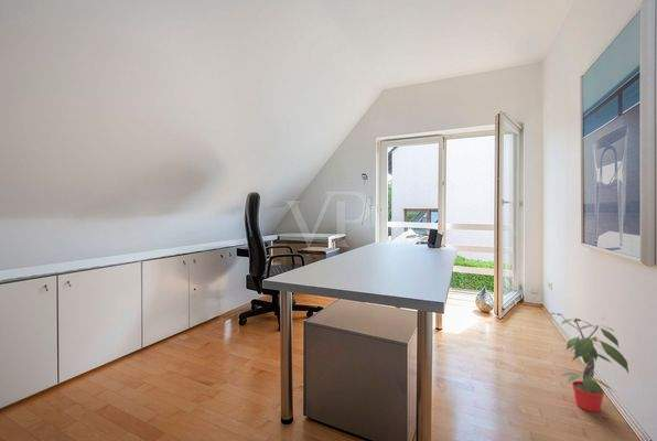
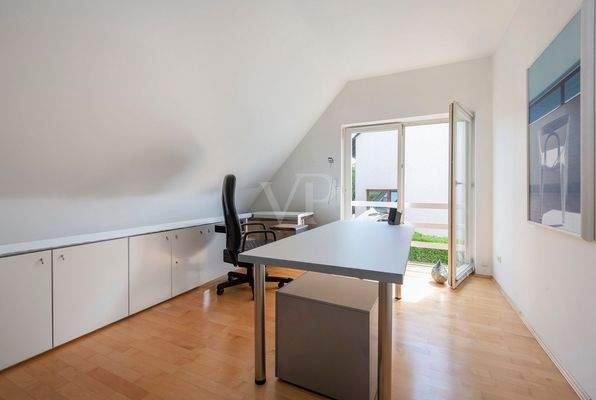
- potted plant [542,312,631,413]
